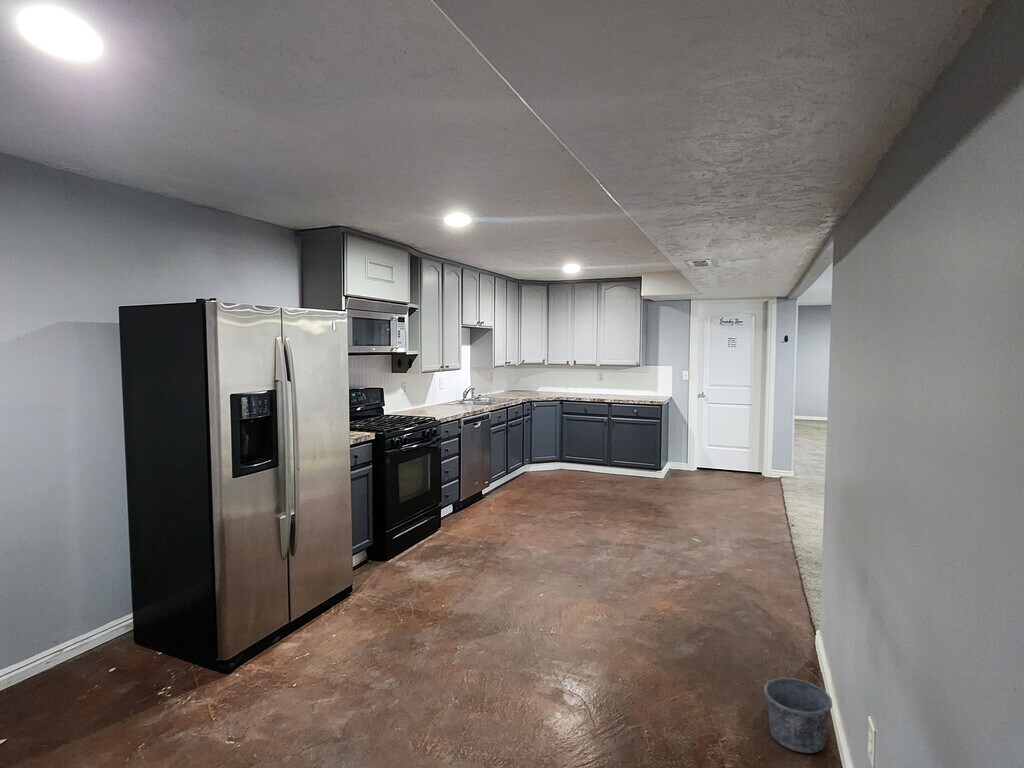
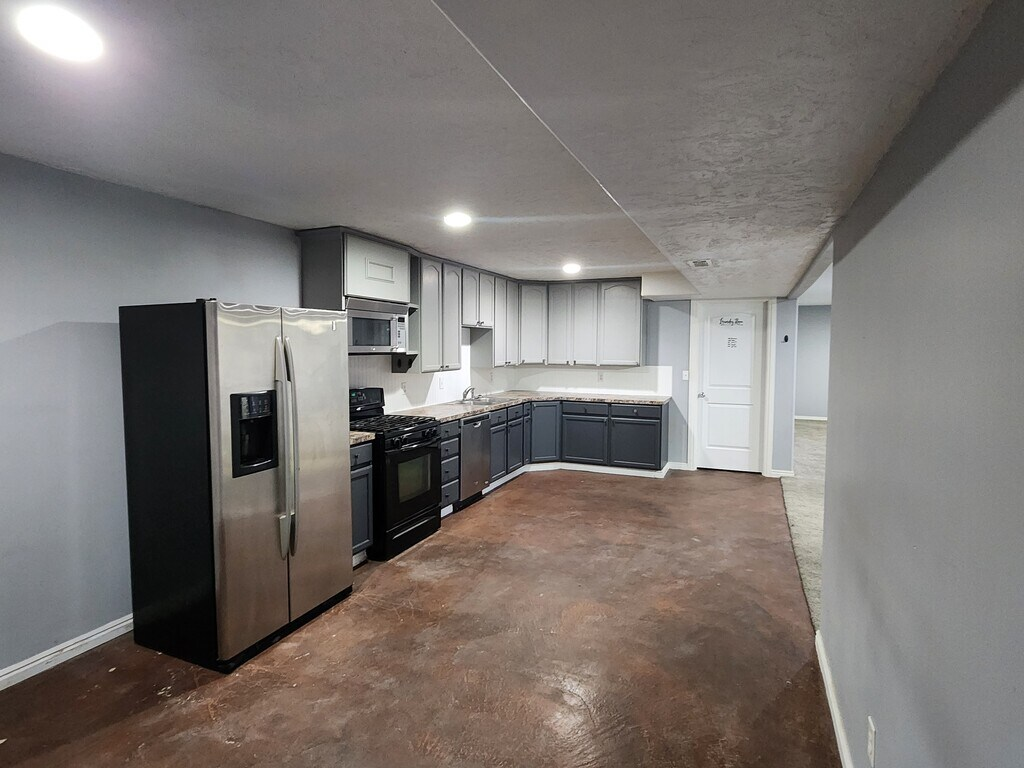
- bucket [763,661,833,754]
